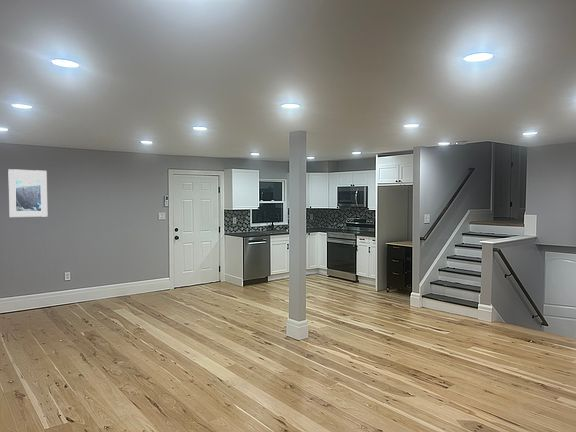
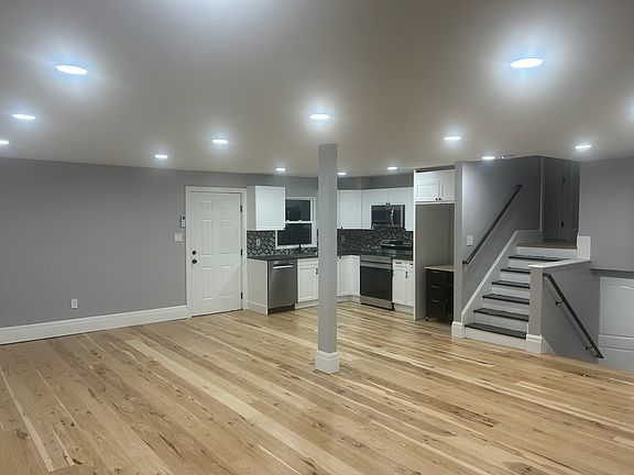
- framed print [7,168,48,218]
